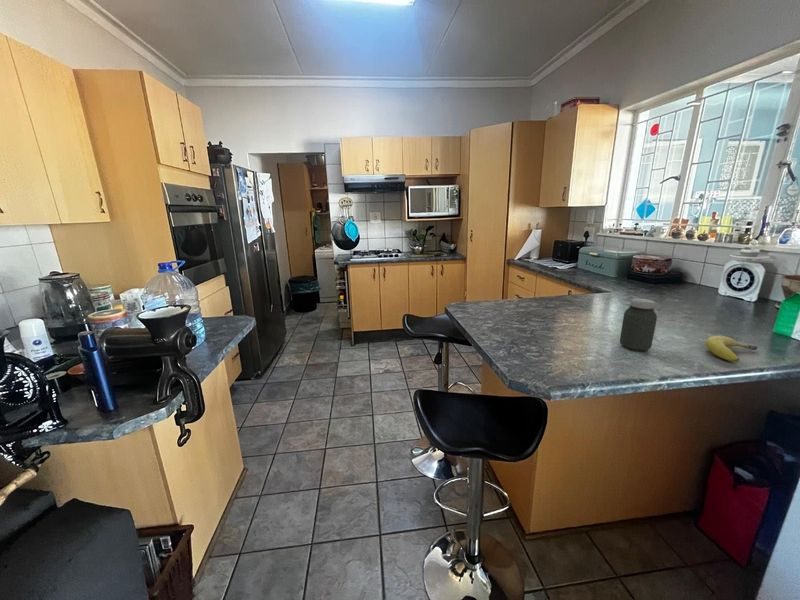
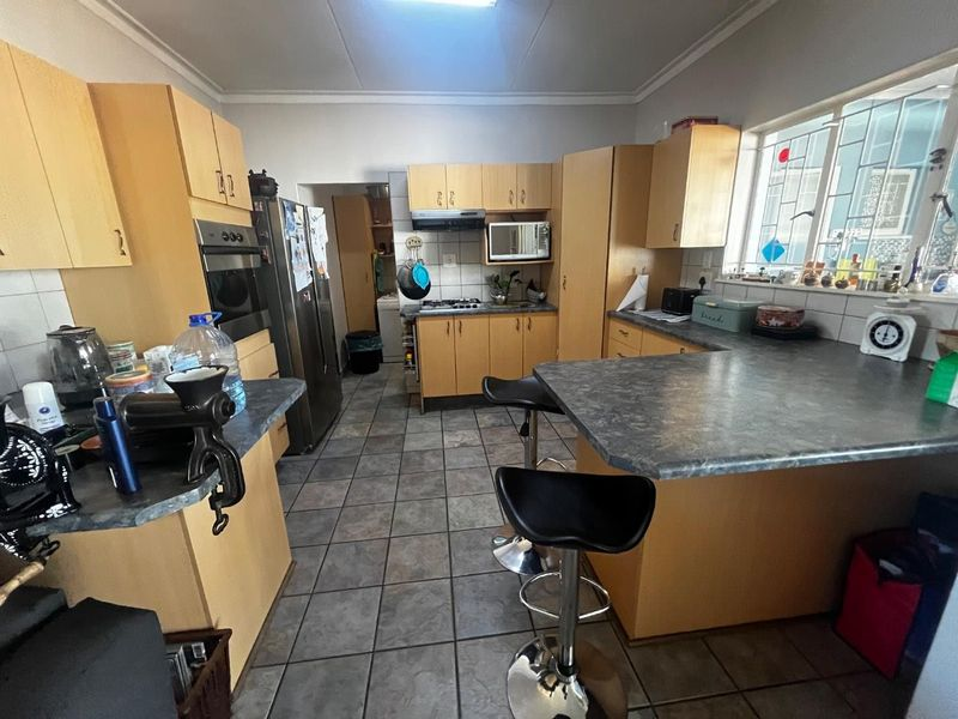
- jar [619,298,658,352]
- fruit [705,335,758,363]
